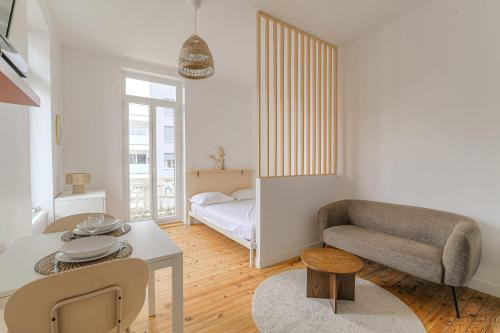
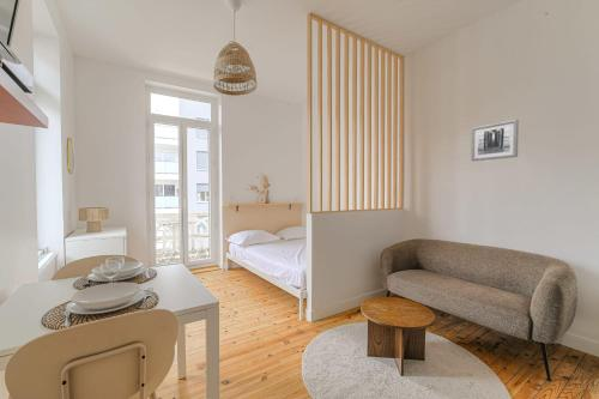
+ wall art [471,119,520,162]
